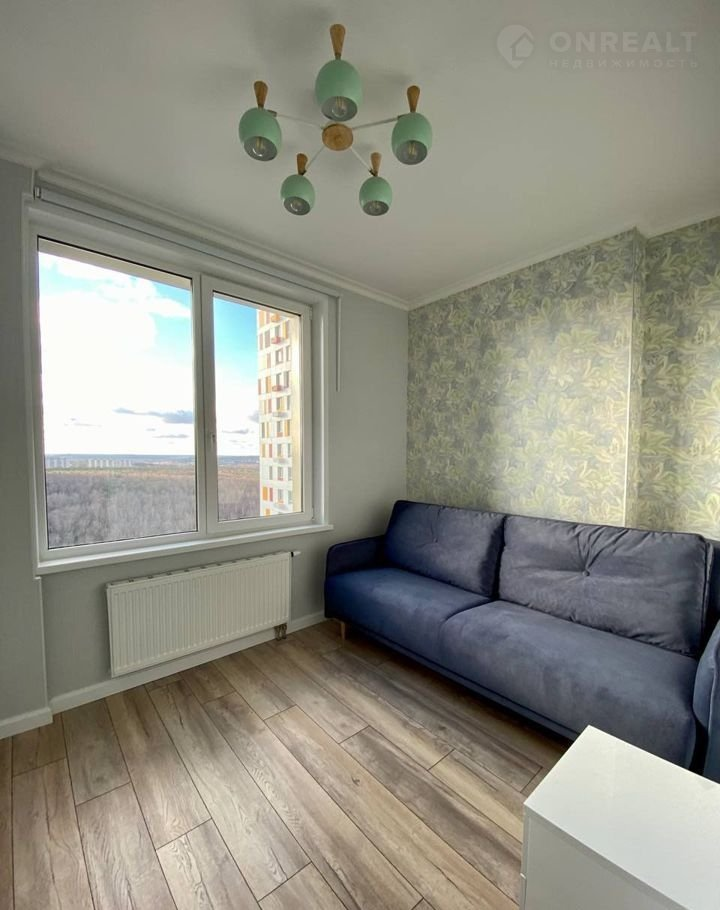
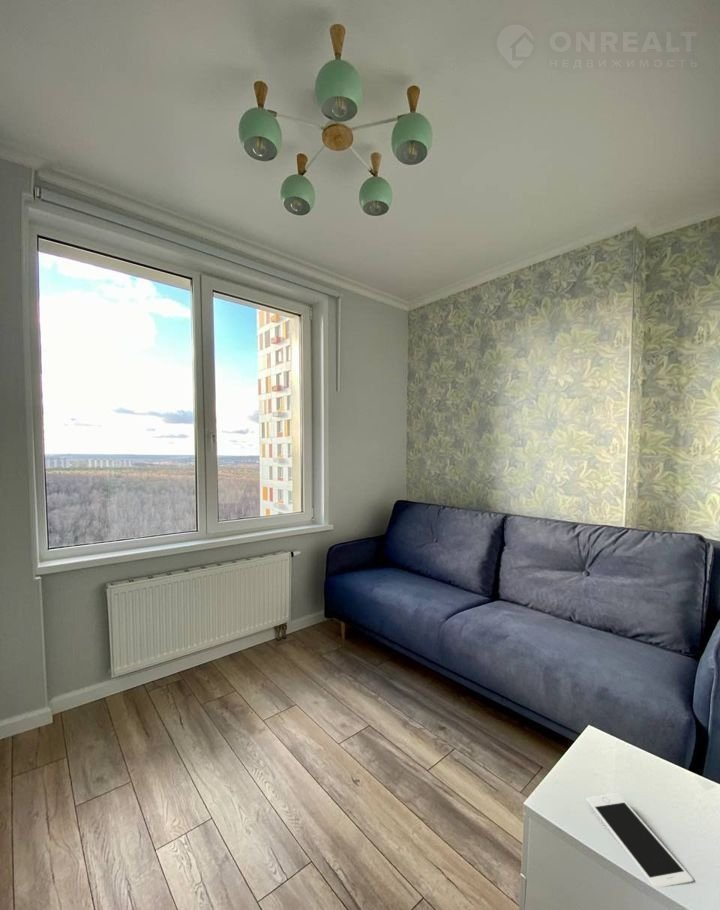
+ cell phone [586,792,694,888]
